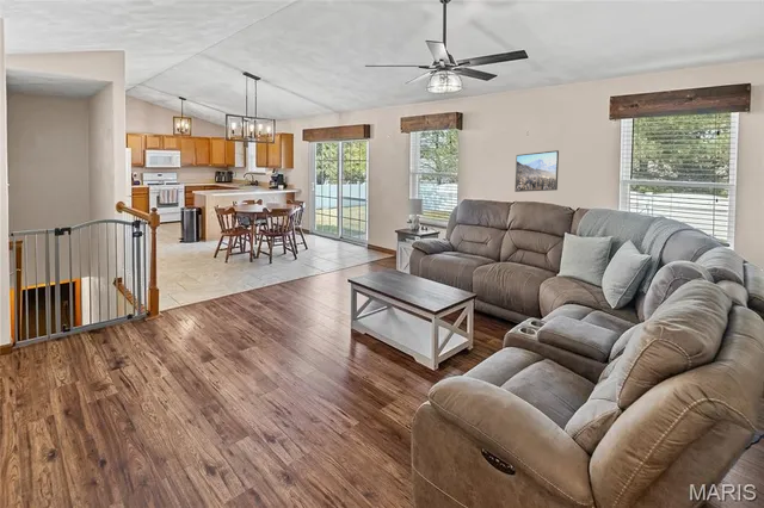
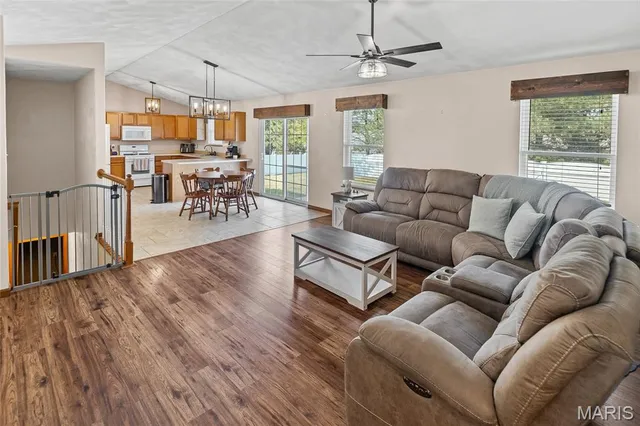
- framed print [513,149,560,193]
